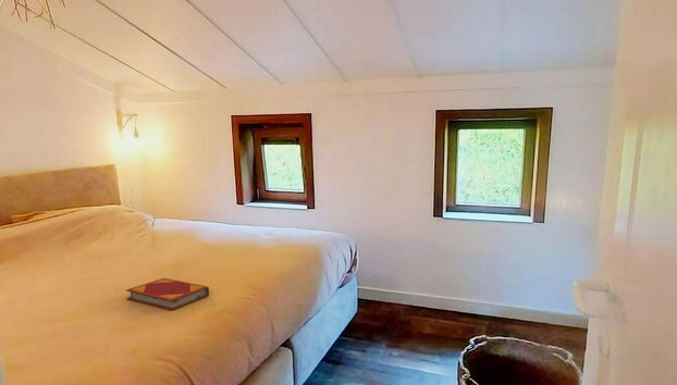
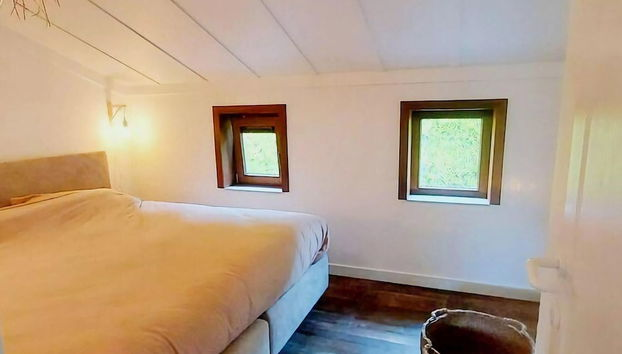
- hardback book [125,277,210,311]
